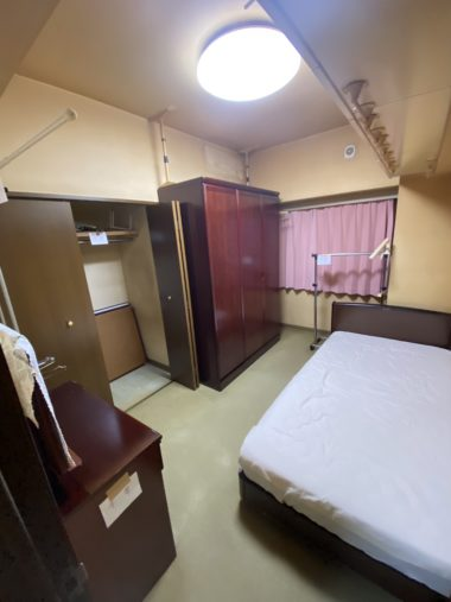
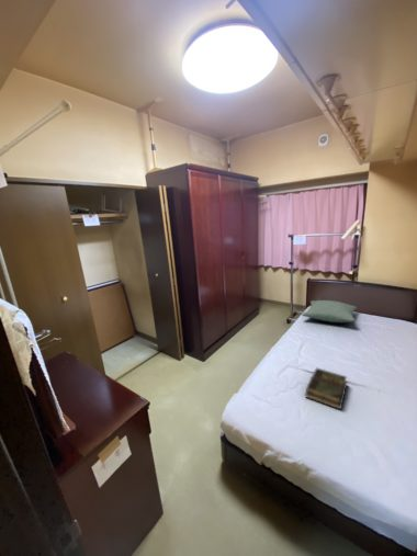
+ pillow [301,299,358,324]
+ book [304,367,348,411]
